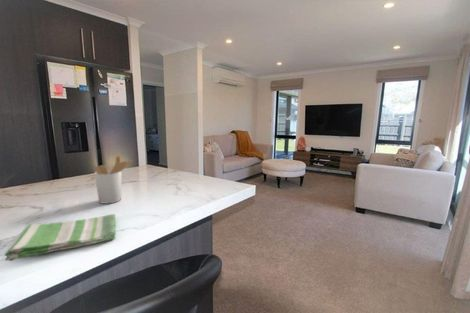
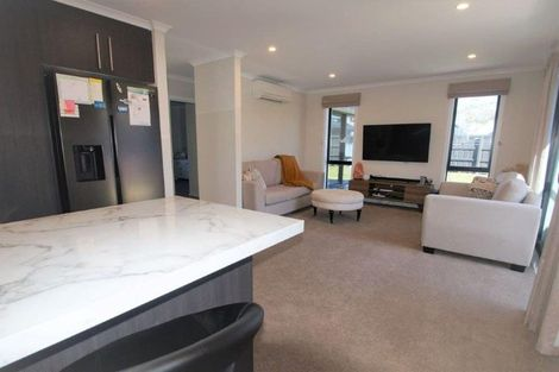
- dish towel [4,213,117,262]
- utensil holder [93,155,133,205]
